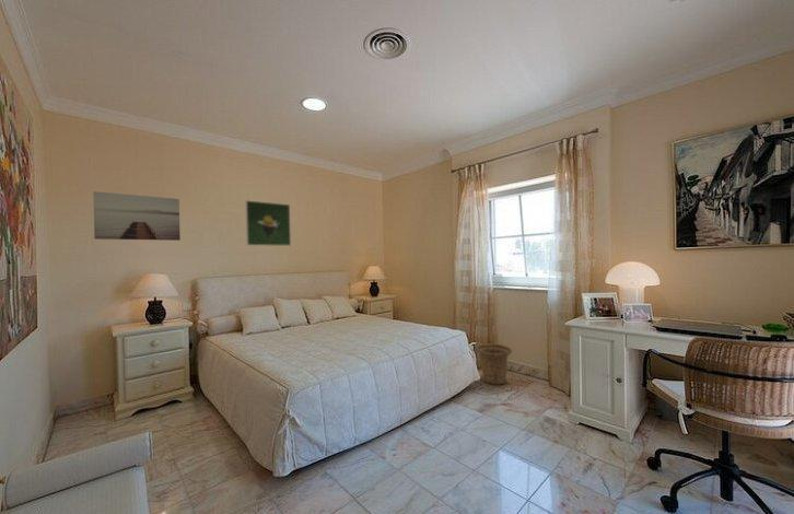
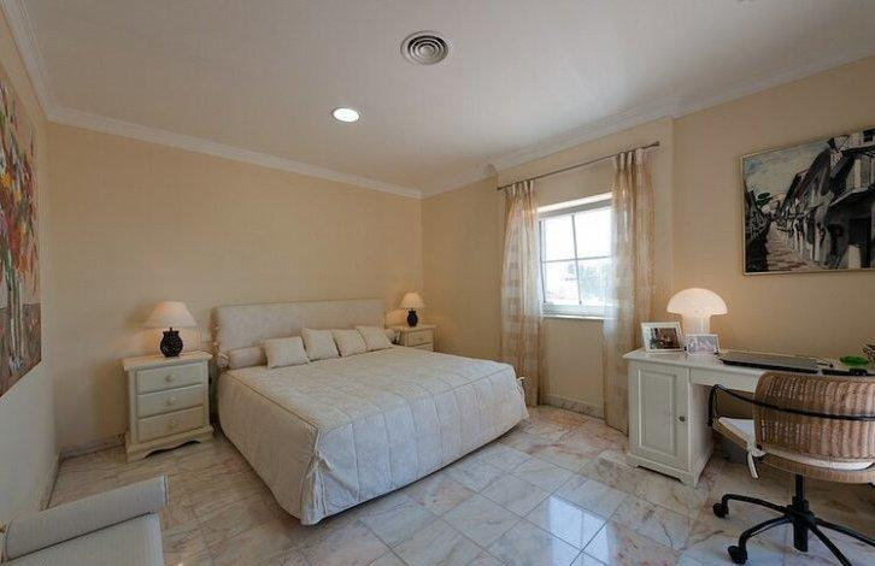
- basket [475,342,513,386]
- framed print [245,199,292,247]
- wall art [92,190,182,242]
